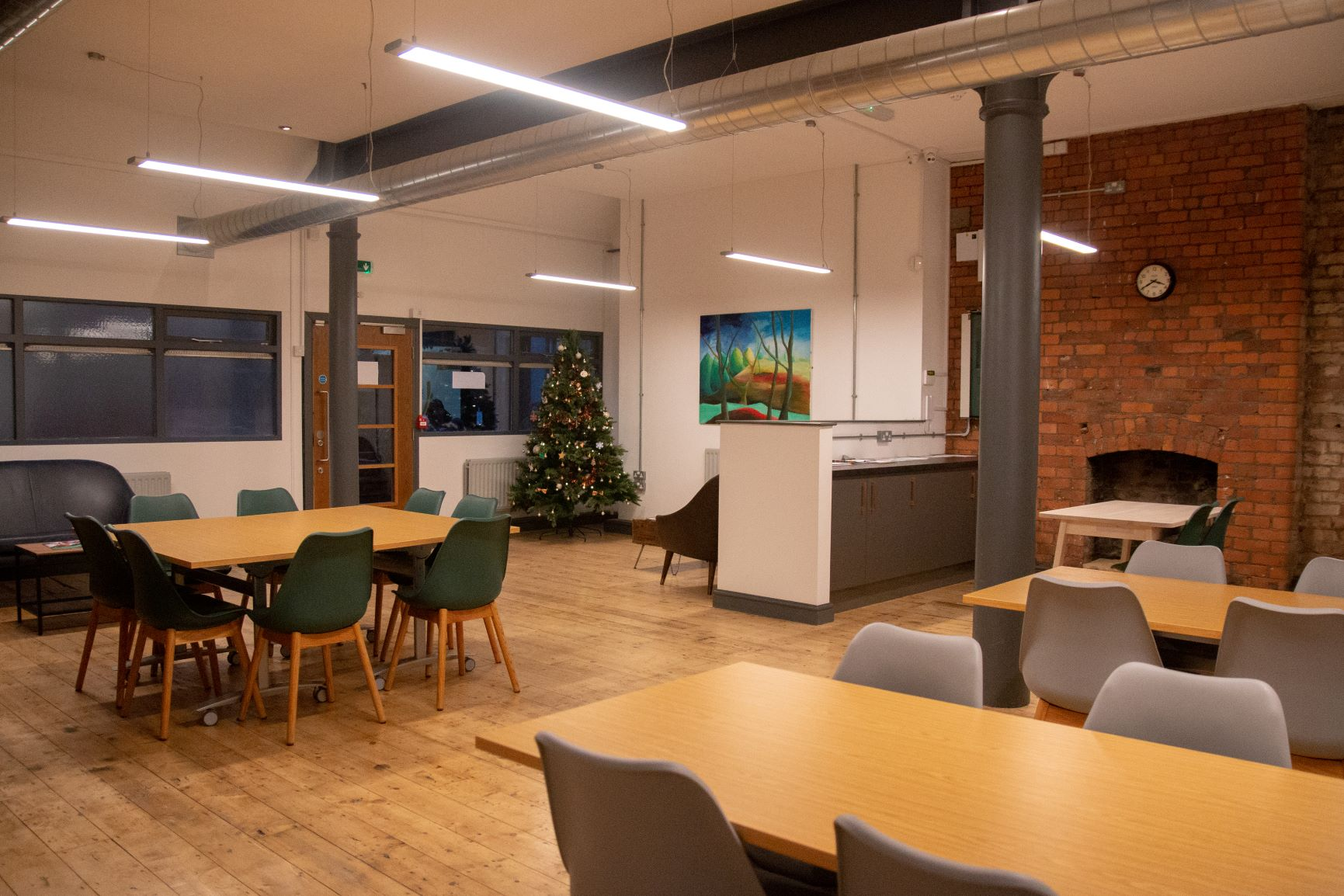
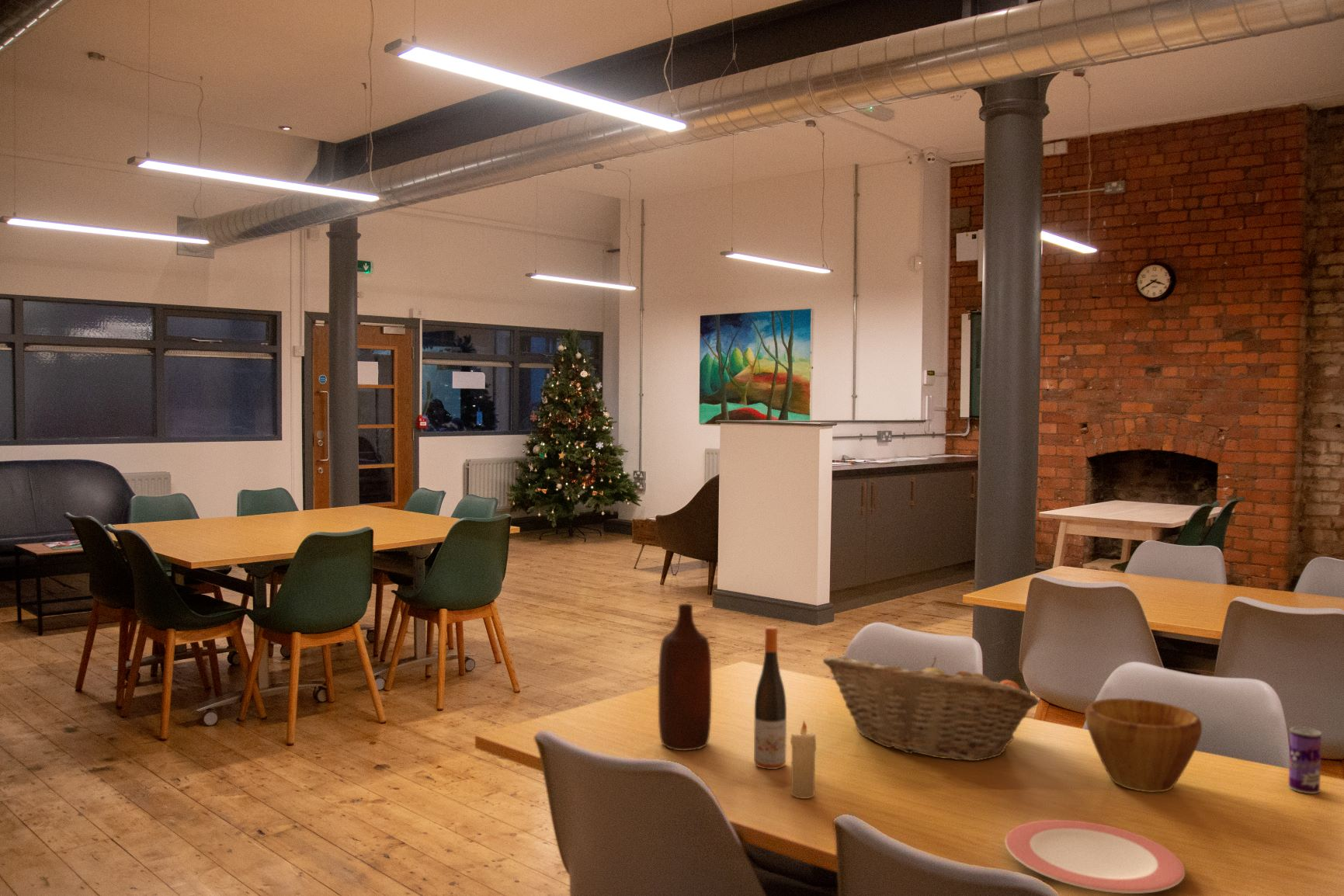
+ fruit basket [822,655,1041,762]
+ plate [1005,819,1186,894]
+ beverage can [1288,726,1322,794]
+ candle [790,720,817,799]
+ wine bottle [753,626,787,770]
+ bowl [1085,698,1203,793]
+ bottle [658,603,712,752]
